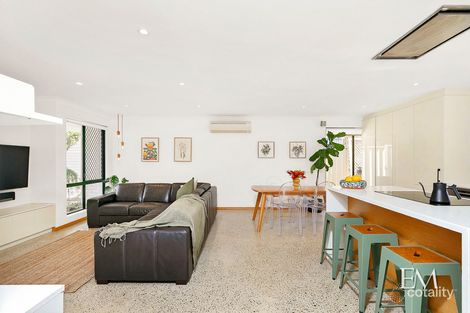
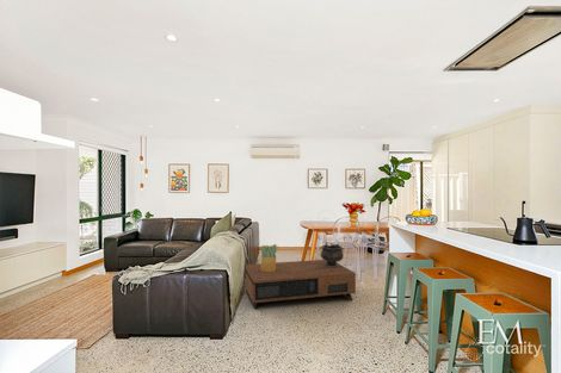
+ potted plant [259,243,280,272]
+ vessel [320,242,345,267]
+ coffee table [243,259,357,311]
